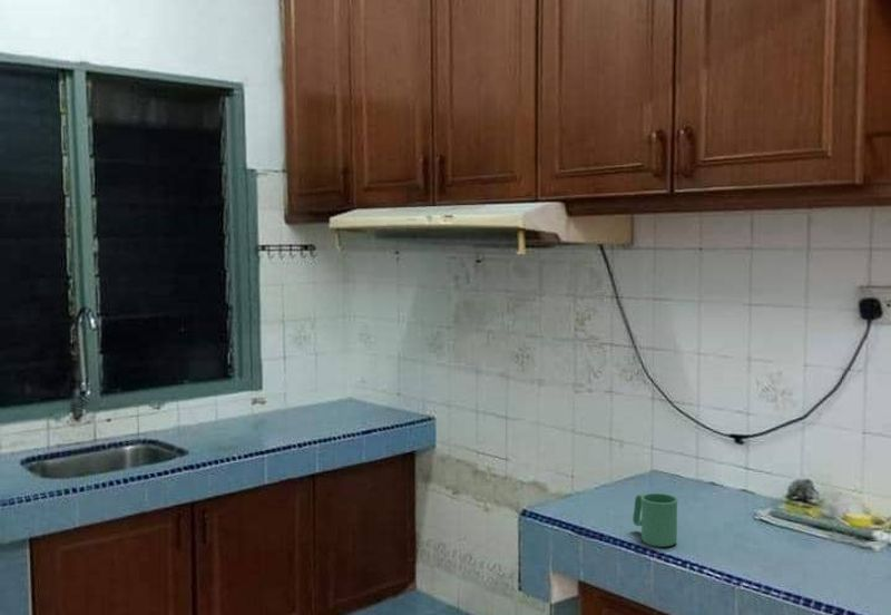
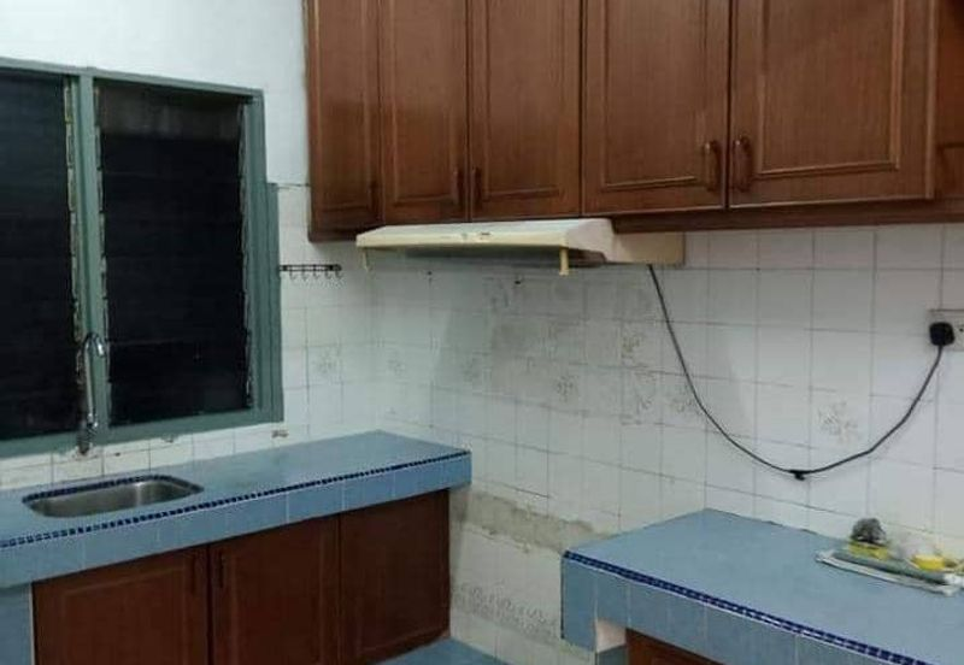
- mug [631,492,679,548]
